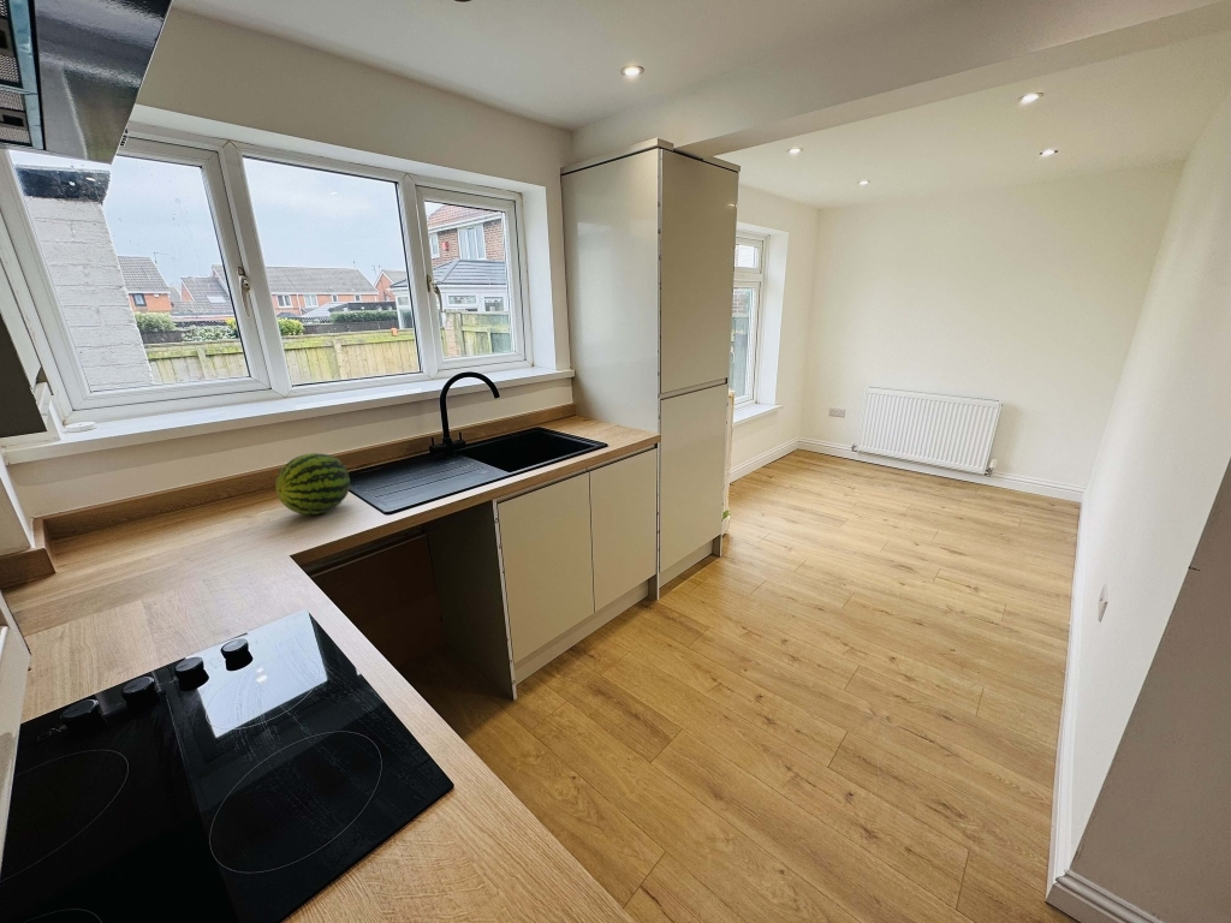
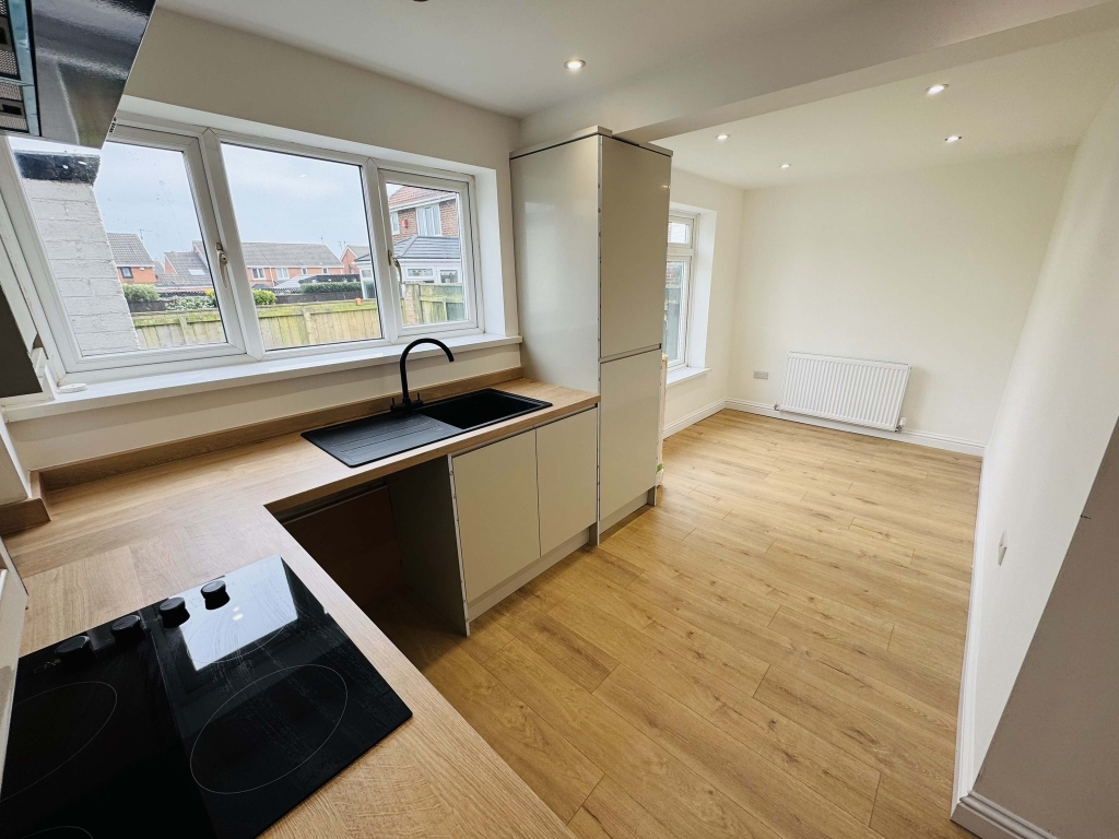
- fruit [274,452,351,516]
